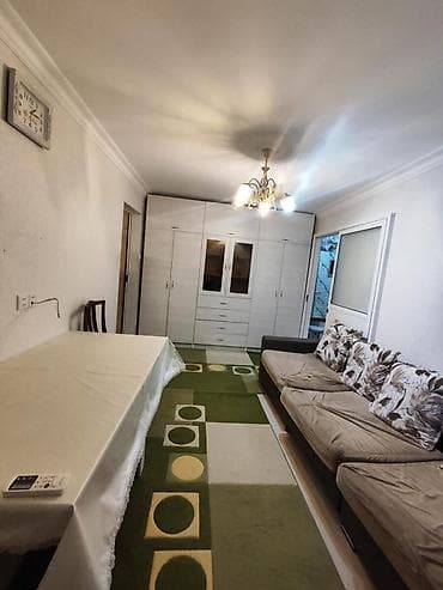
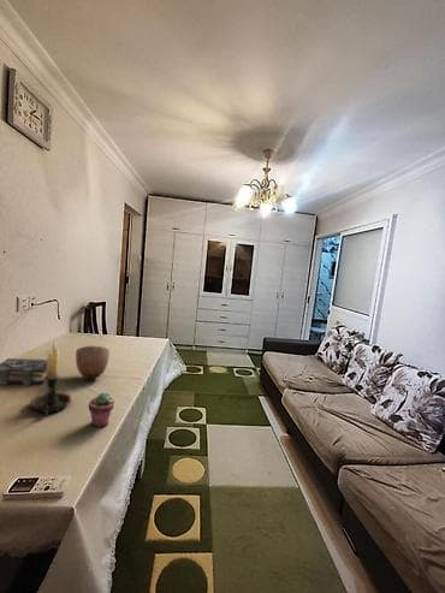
+ decorative bowl [75,344,111,380]
+ book [0,357,48,385]
+ candle holder [29,339,72,416]
+ potted succulent [88,392,115,428]
